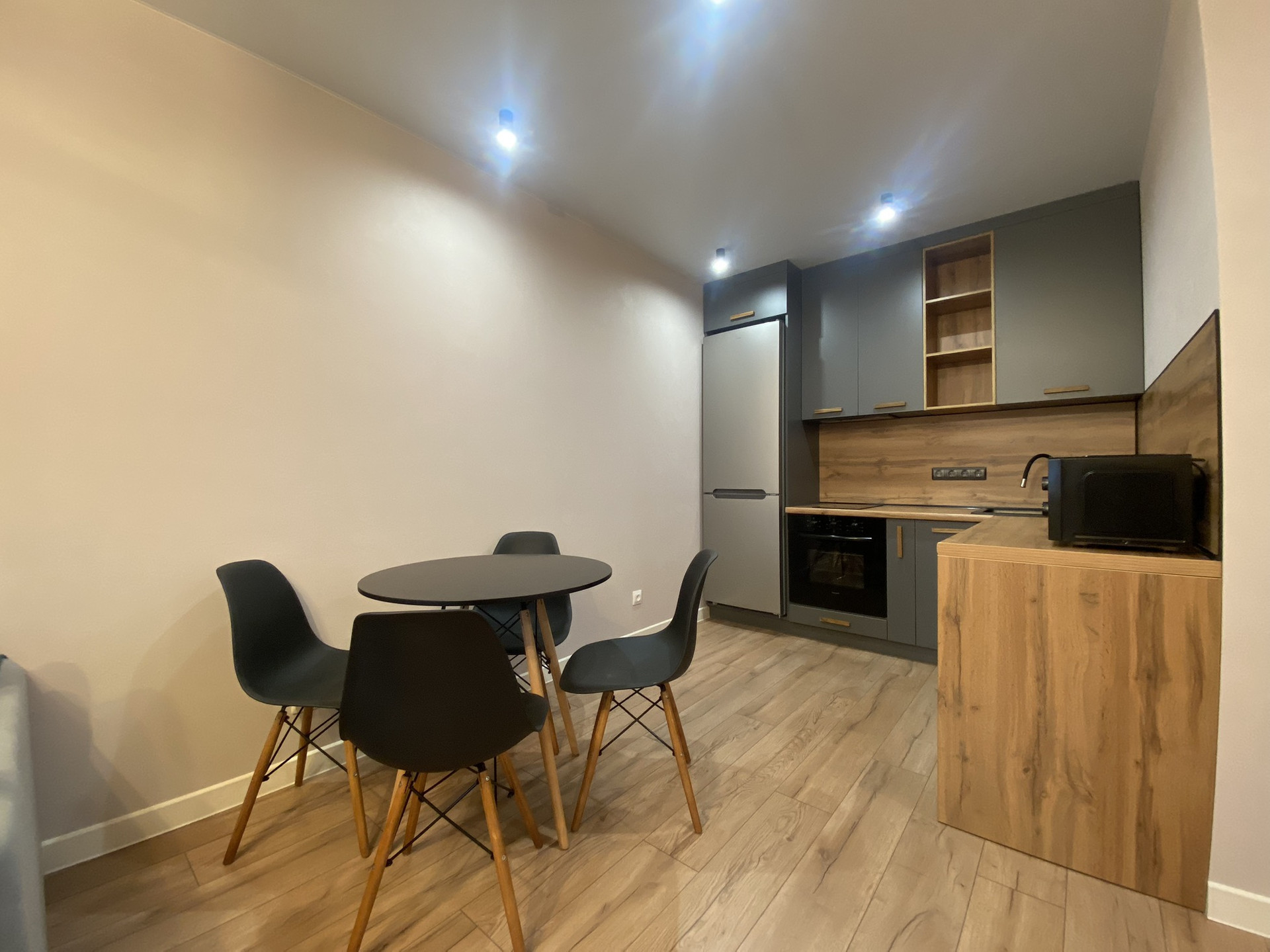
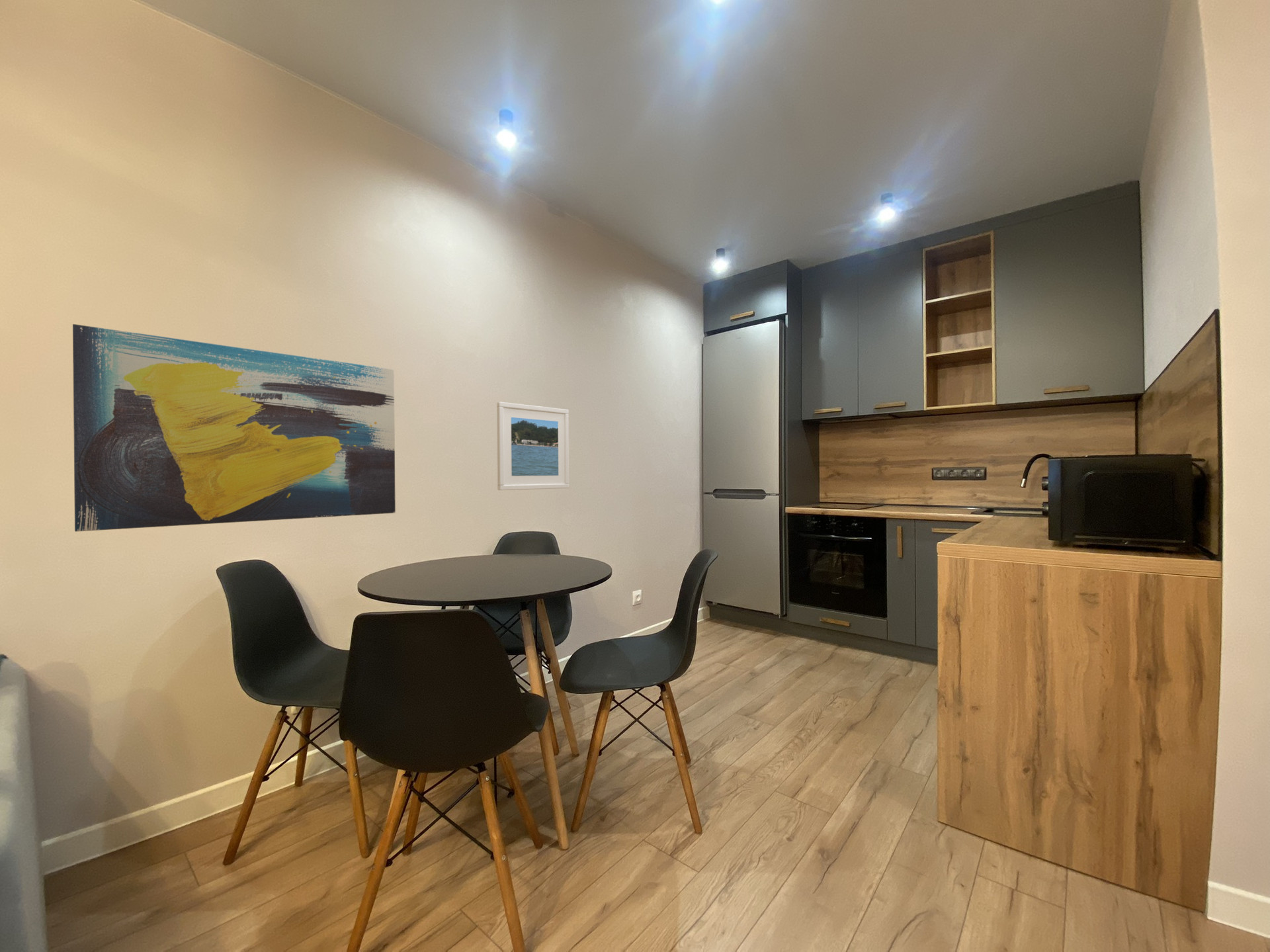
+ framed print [496,401,570,491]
+ wall art [72,324,396,533]
